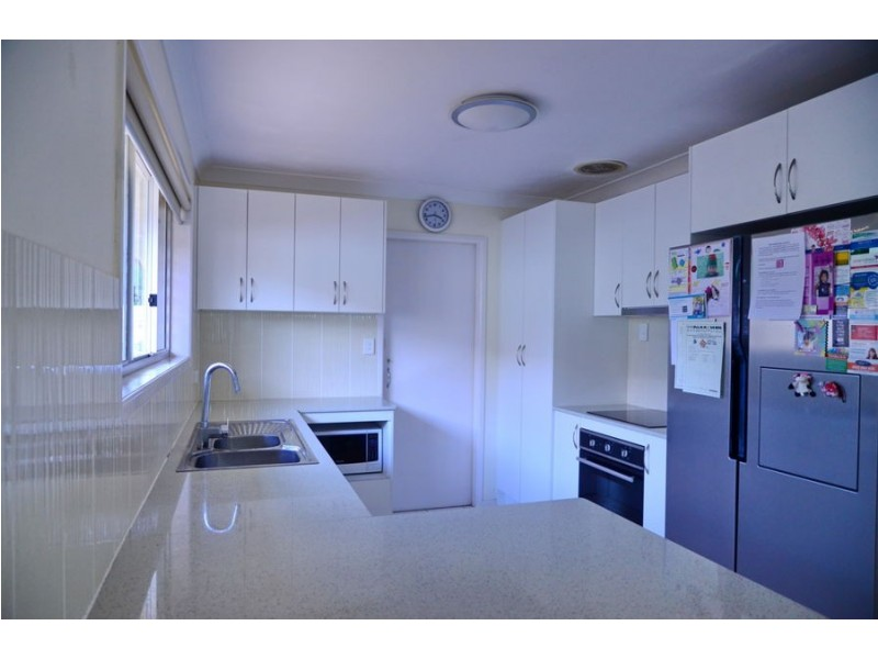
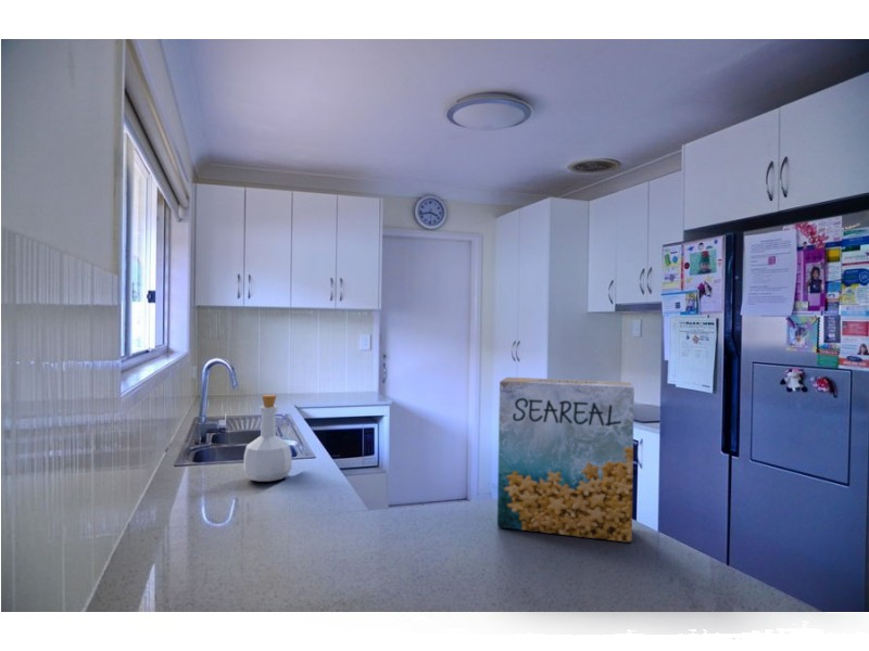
+ cereal box [496,376,635,544]
+ bottle [243,394,293,483]
